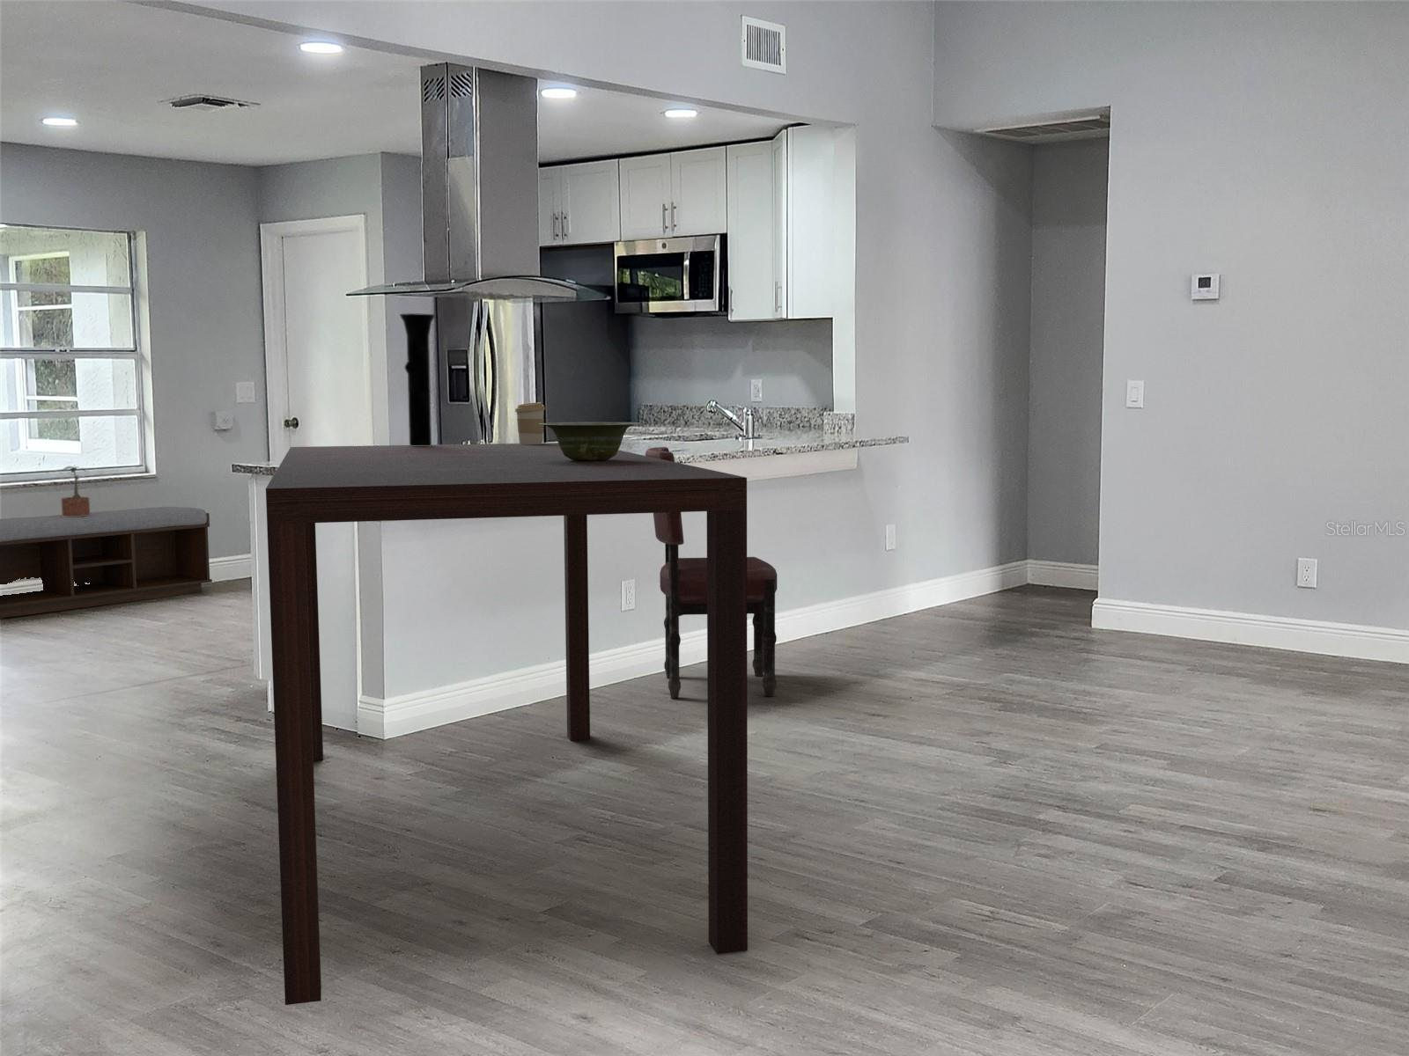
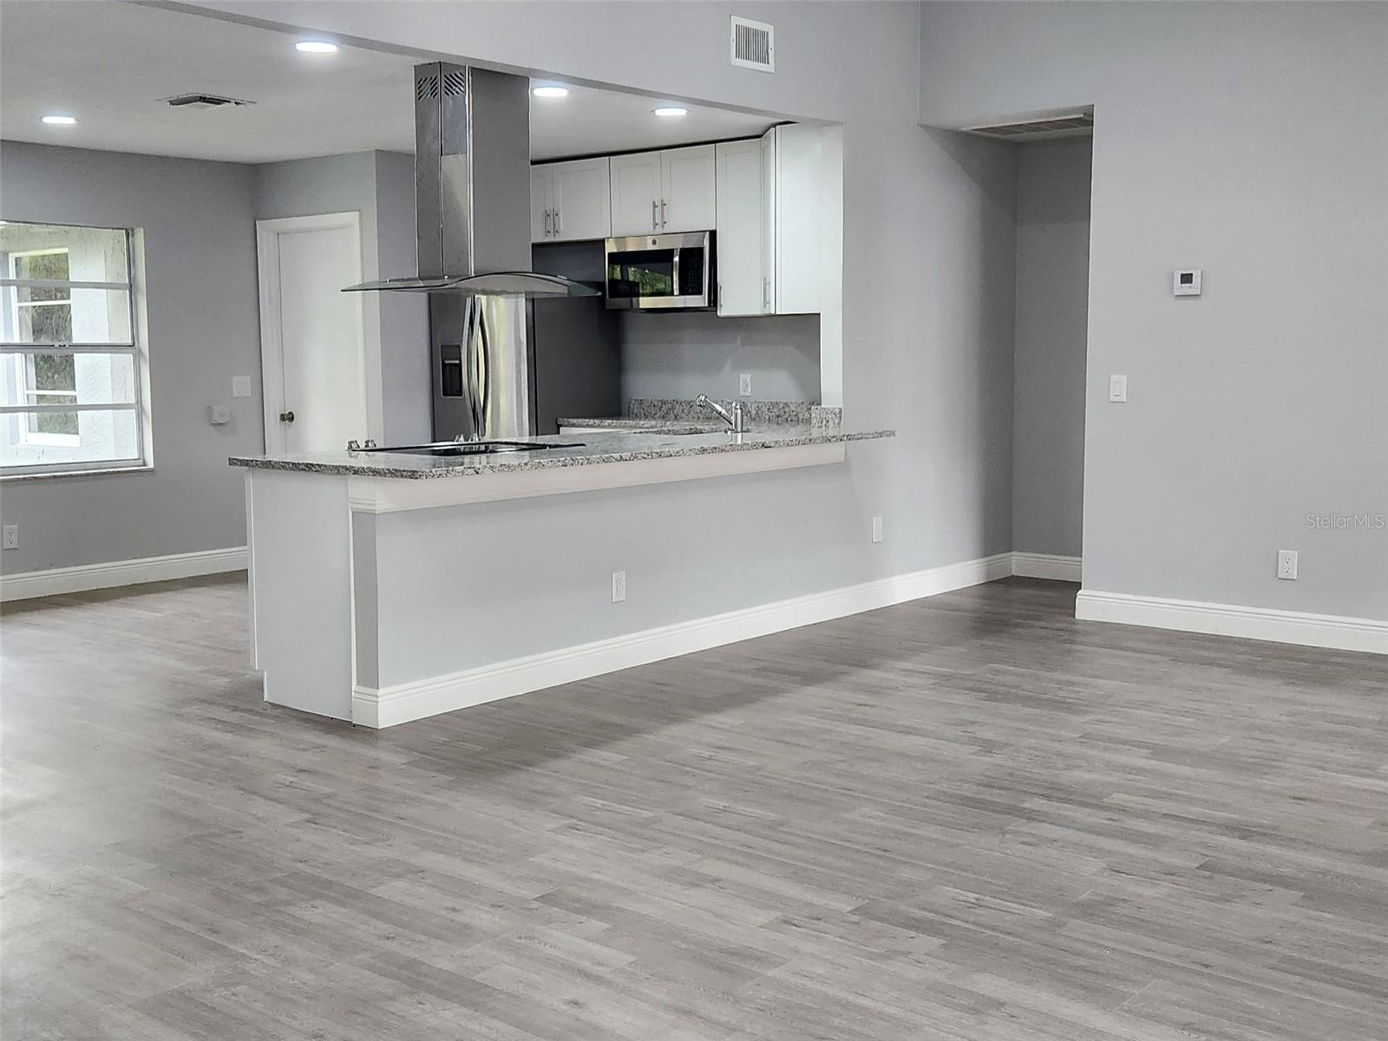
- dish [540,422,641,461]
- bench [0,506,213,620]
- potted plant [60,466,91,517]
- dining table [265,441,749,1006]
- coffee cup [515,402,546,445]
- vase [398,313,436,446]
- dining chair [645,446,778,699]
